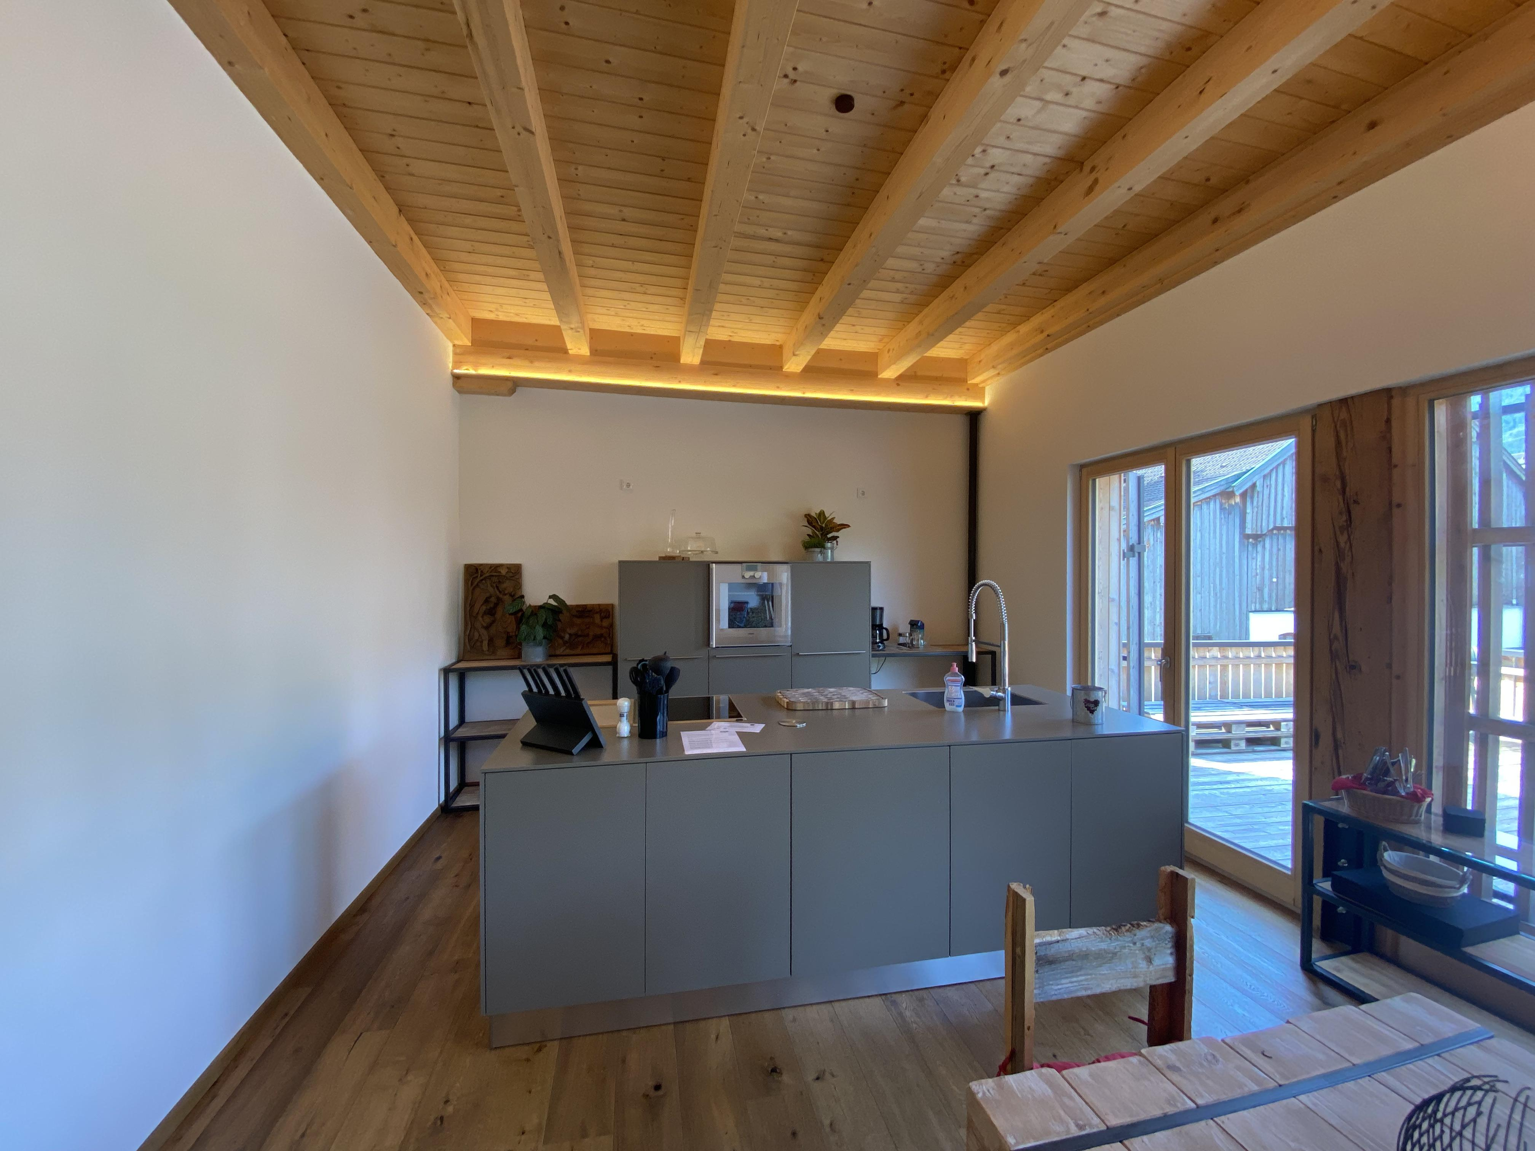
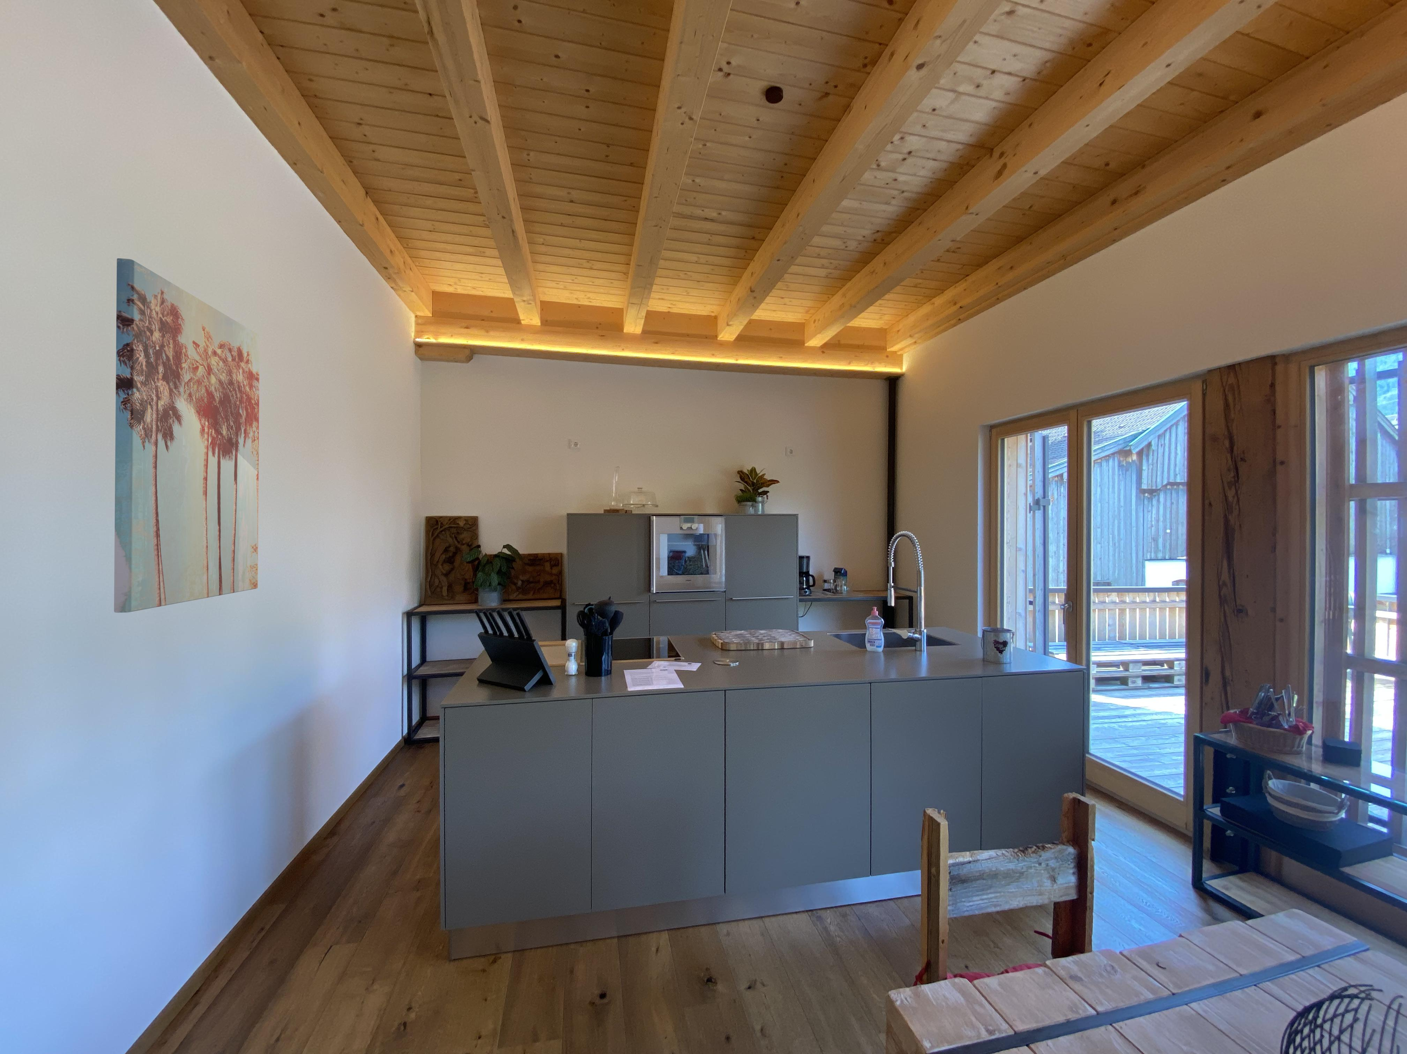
+ wall art [114,258,260,613]
